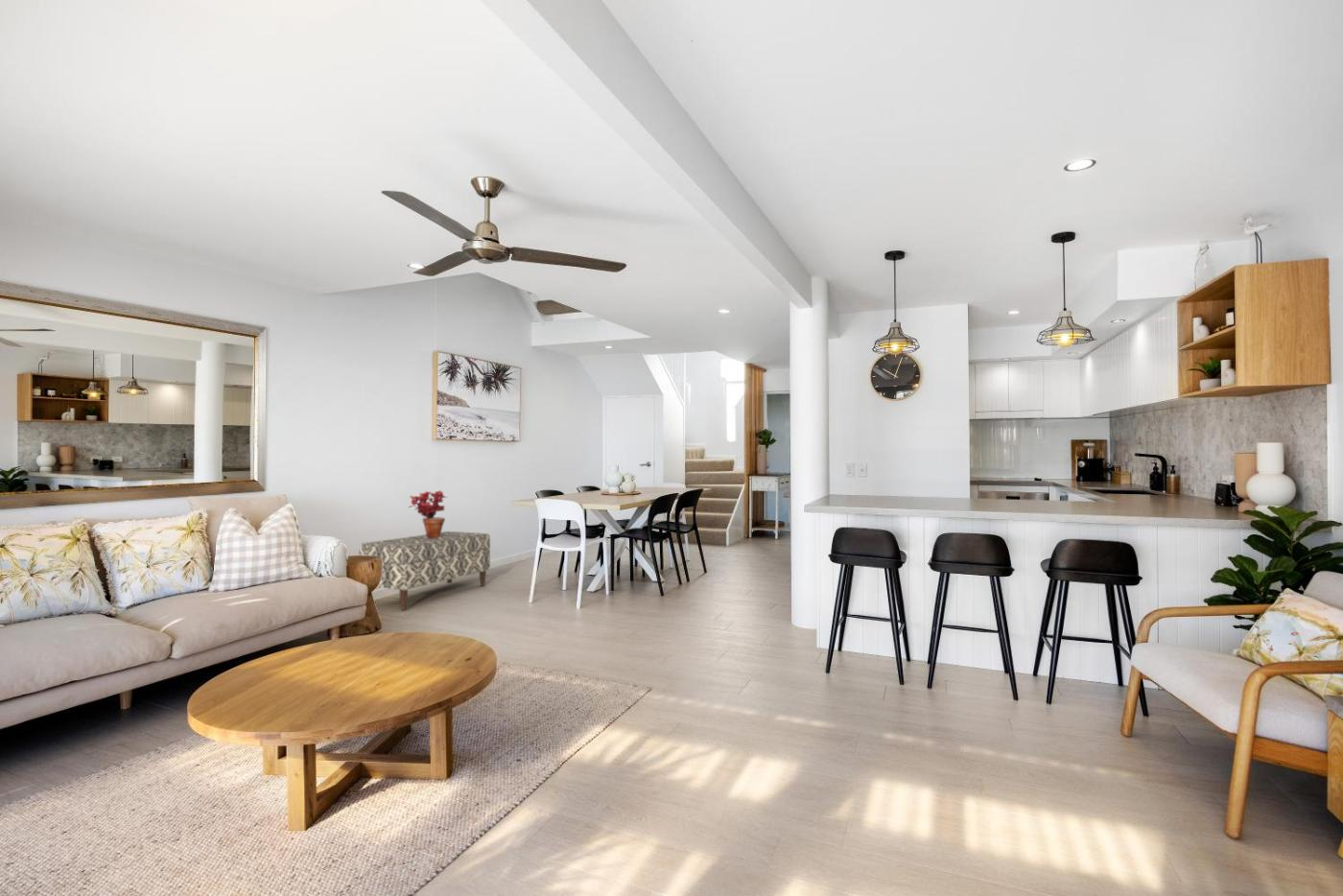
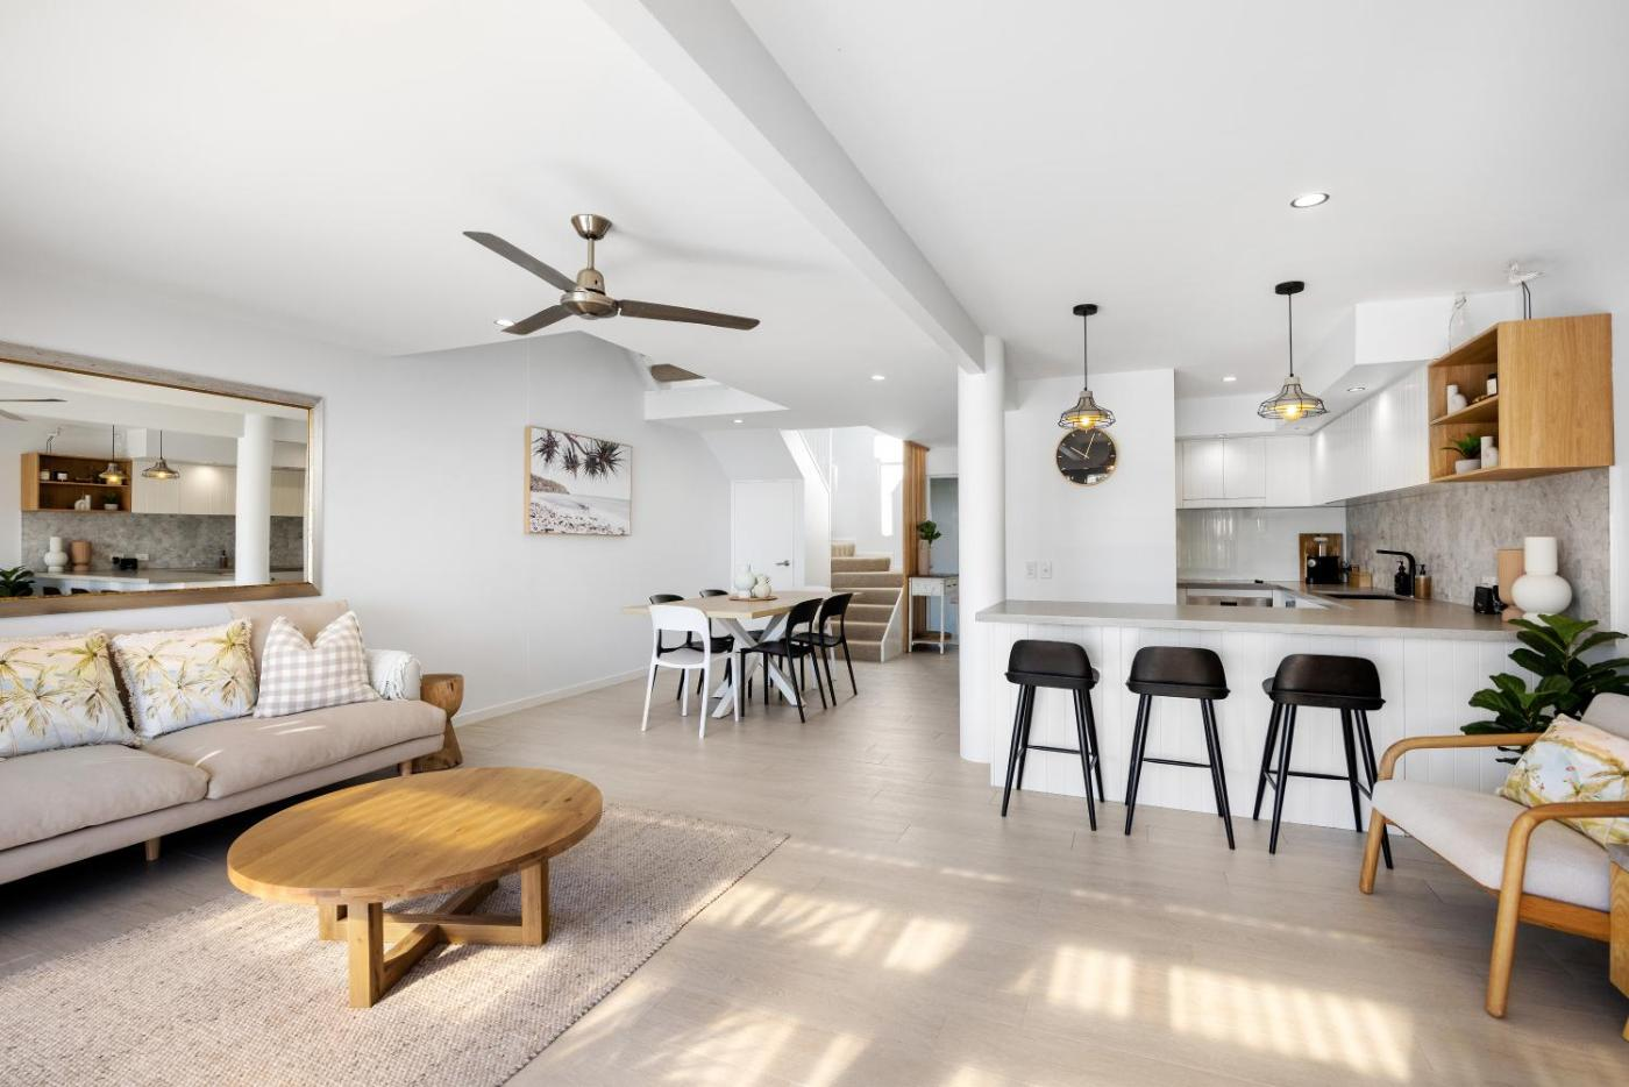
- bench [358,531,491,610]
- potted plant [408,489,448,538]
